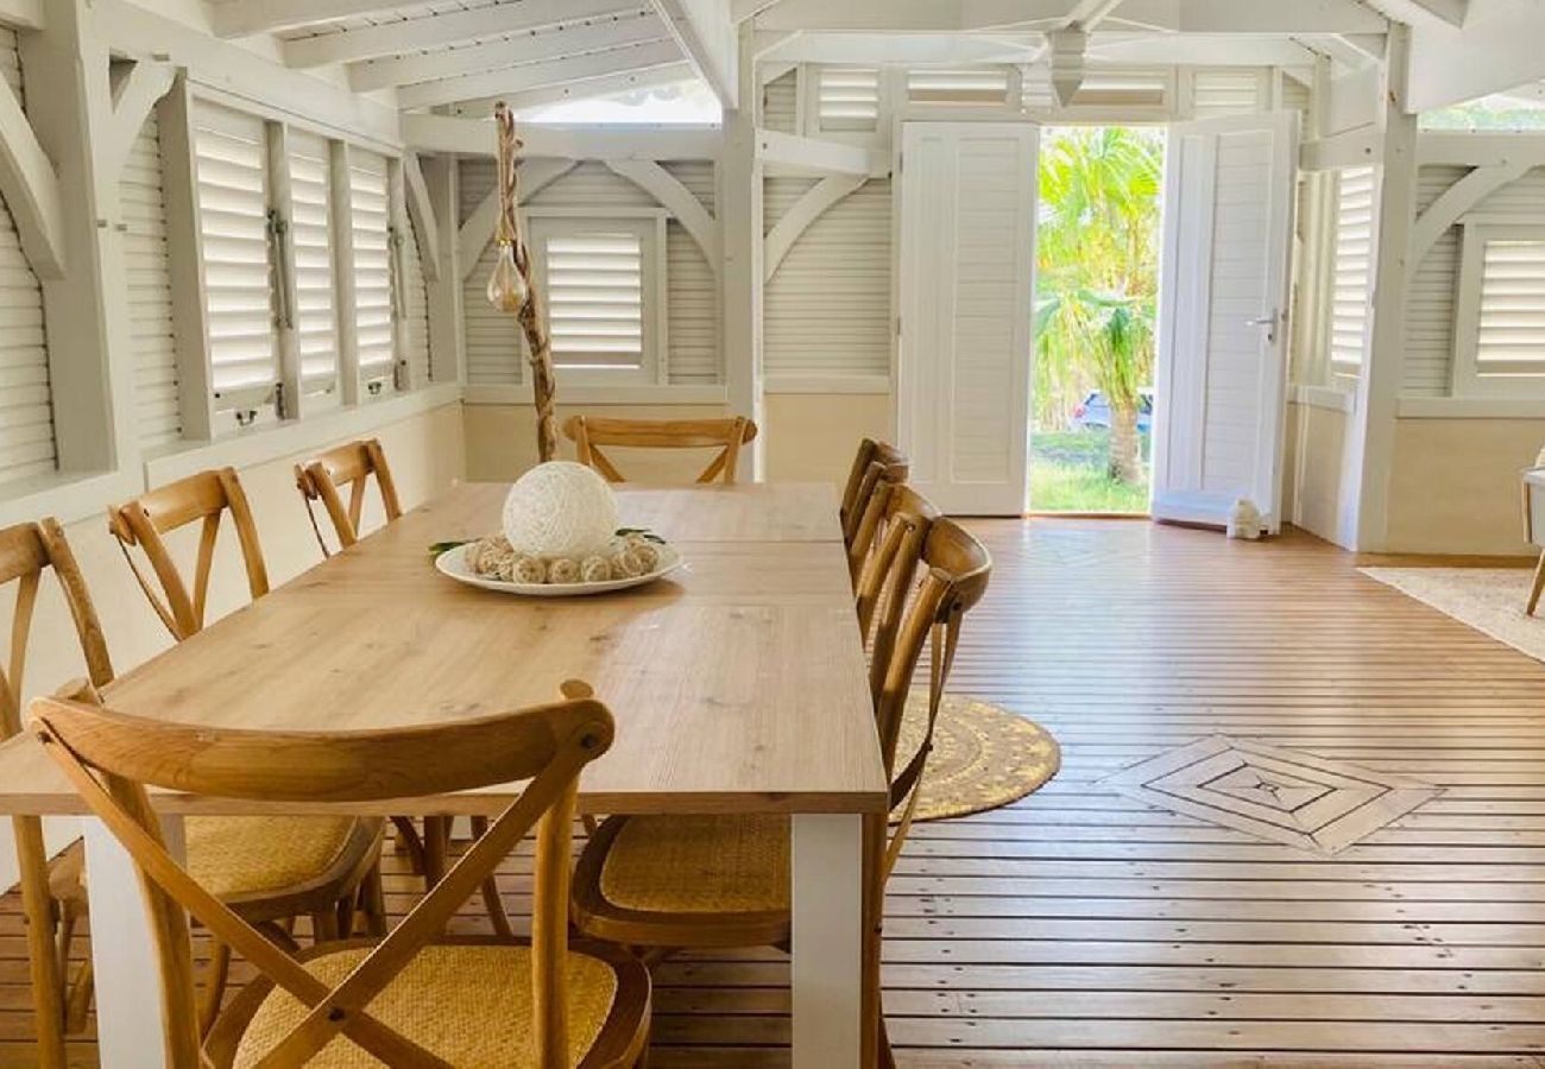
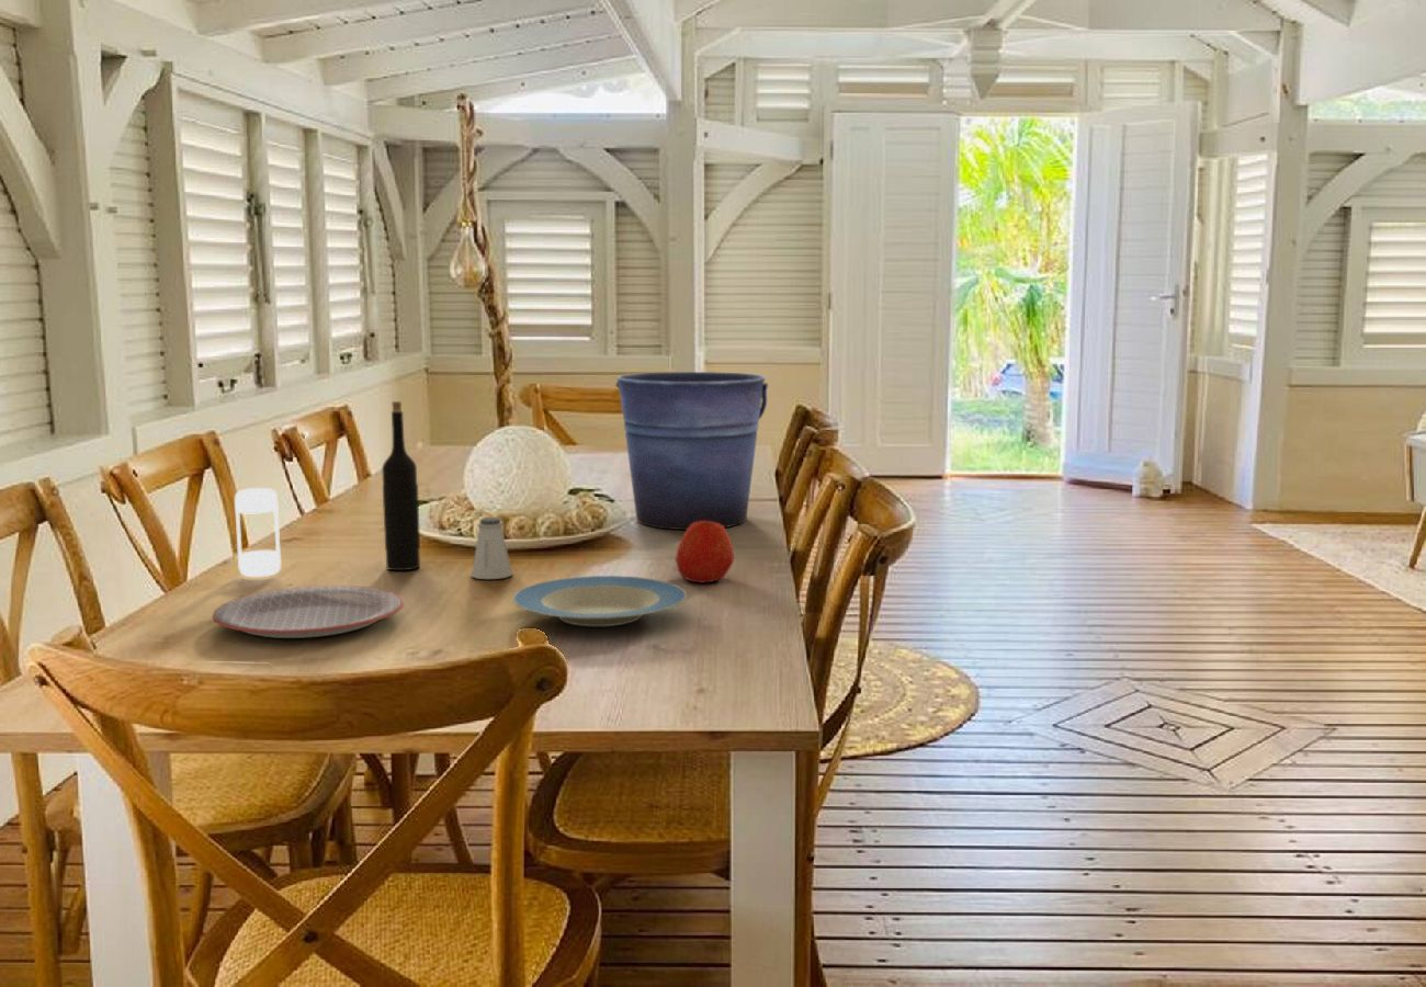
+ apple [675,520,735,583]
+ saltshaker [471,517,513,580]
+ plate [212,585,405,639]
+ plate [511,575,688,627]
+ bucket [614,371,769,531]
+ motion sensor [234,487,282,578]
+ wine bottle [381,400,421,571]
